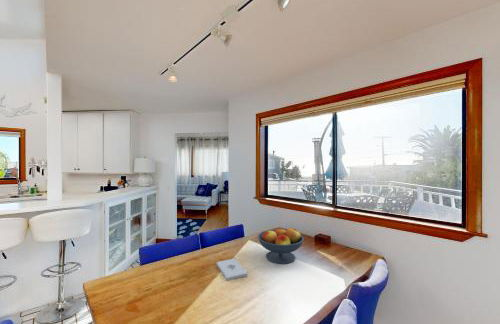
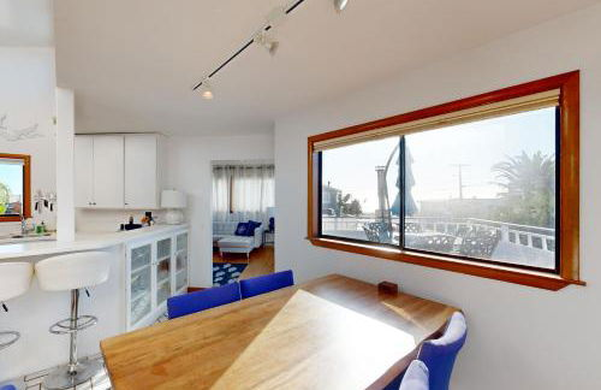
- fruit bowl [257,227,305,265]
- notepad [216,258,248,282]
